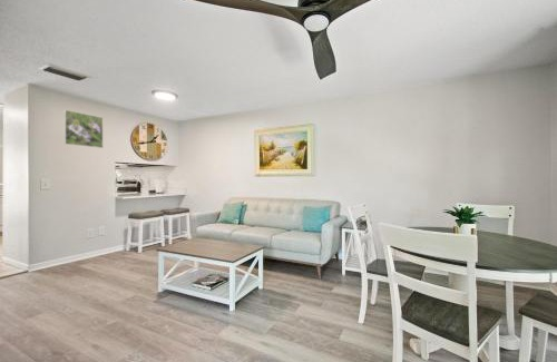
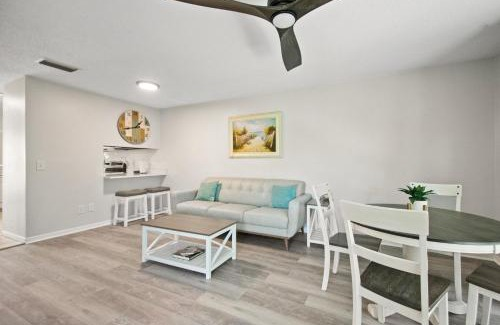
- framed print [62,109,104,149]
